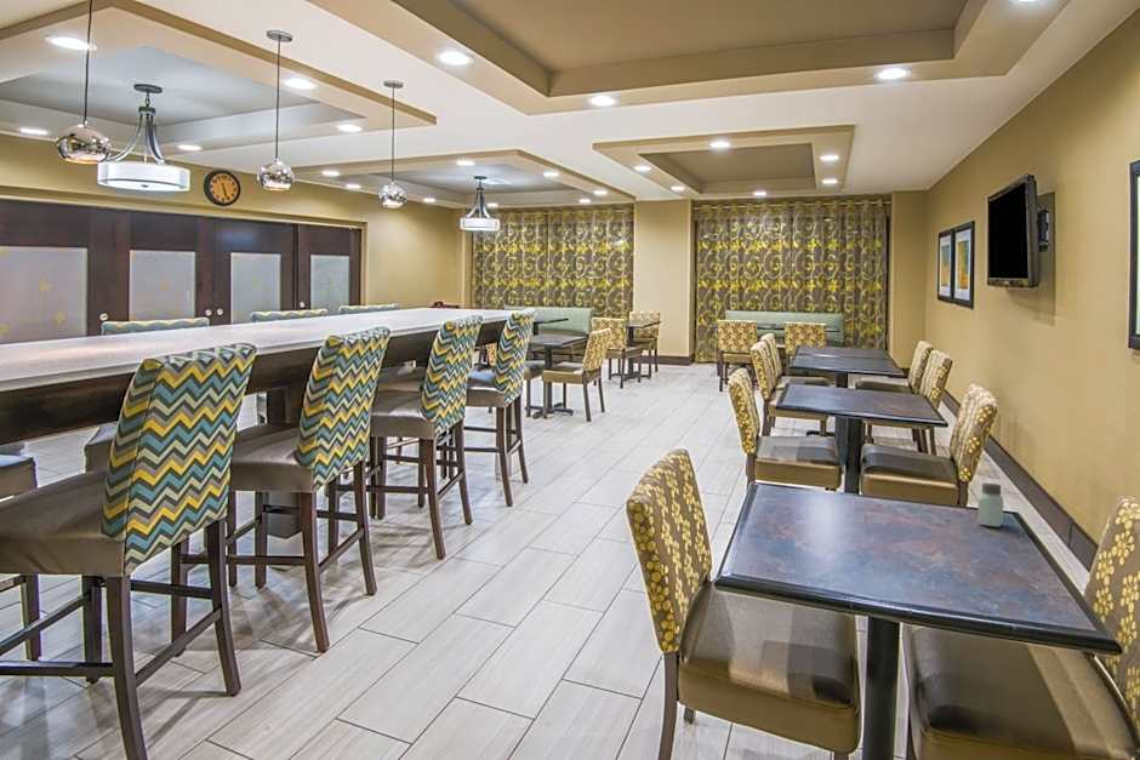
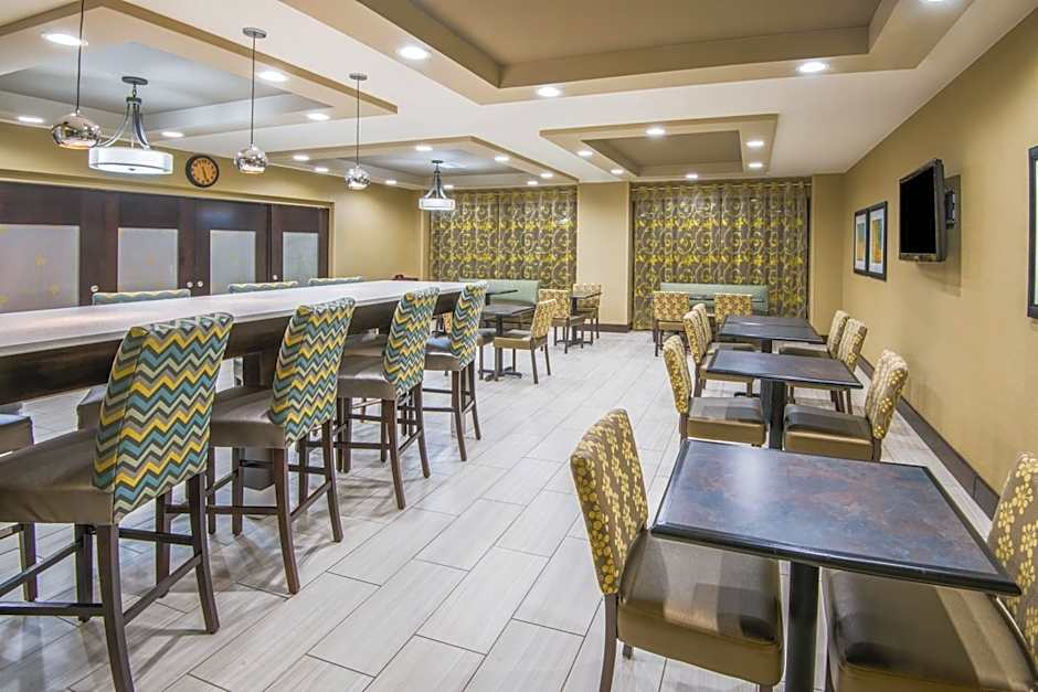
- saltshaker [976,482,1004,528]
